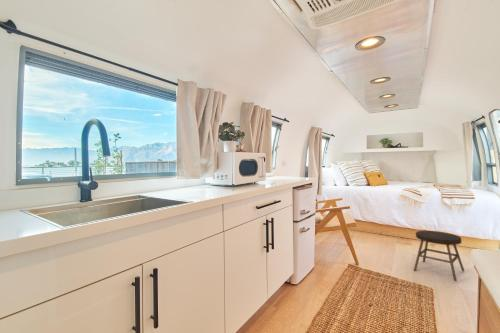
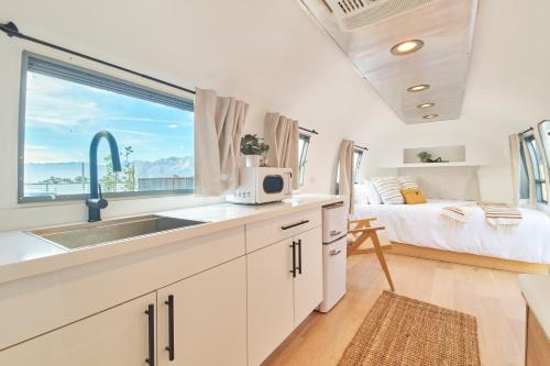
- stool [413,230,465,282]
